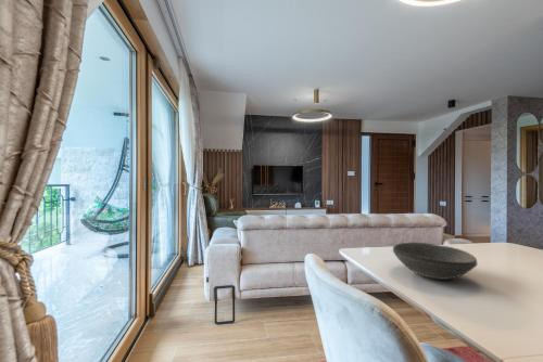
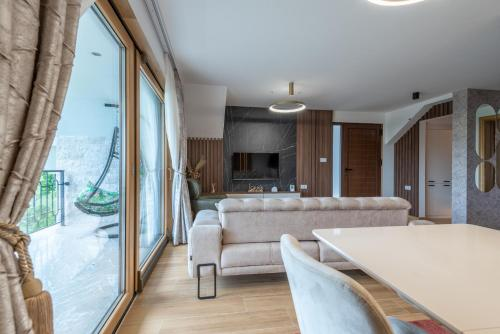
- bowl [392,242,478,281]
